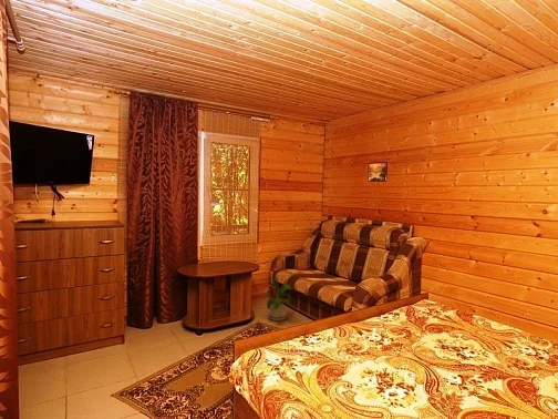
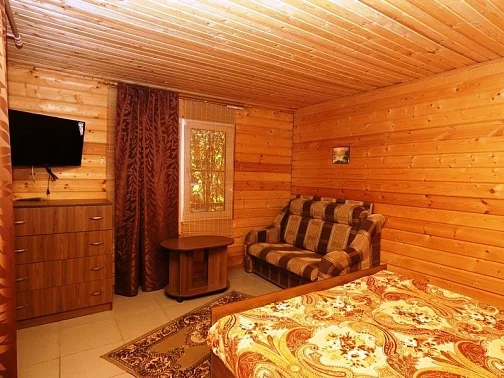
- house plant [264,278,294,321]
